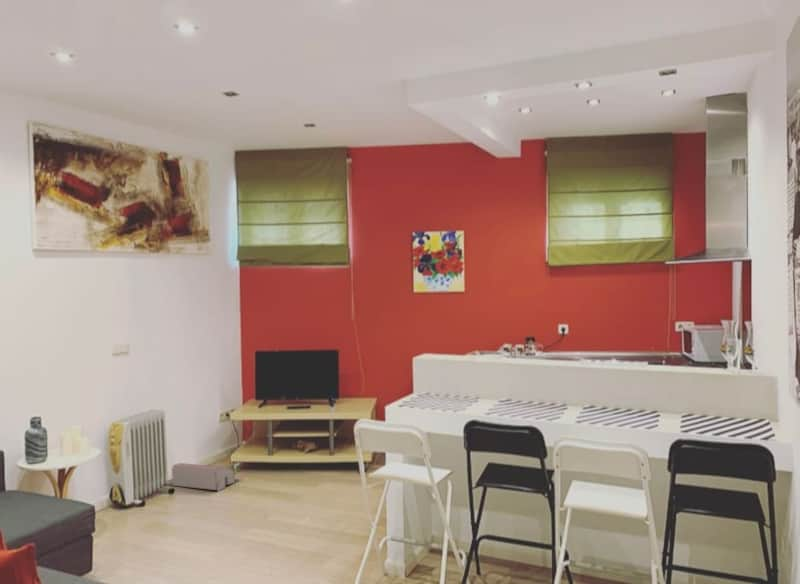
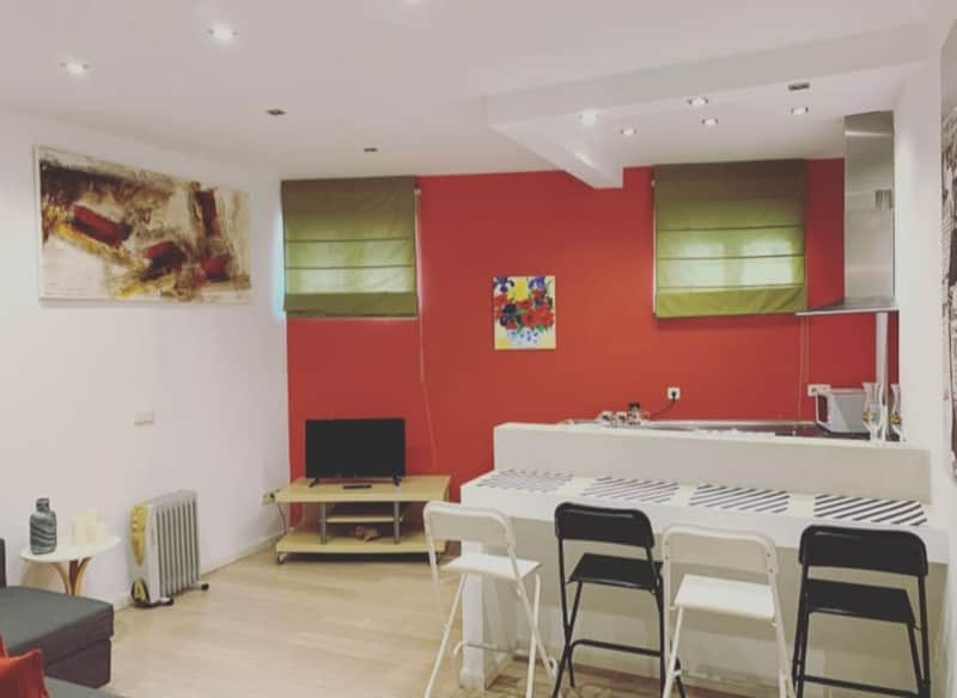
- architectural model [165,462,242,492]
